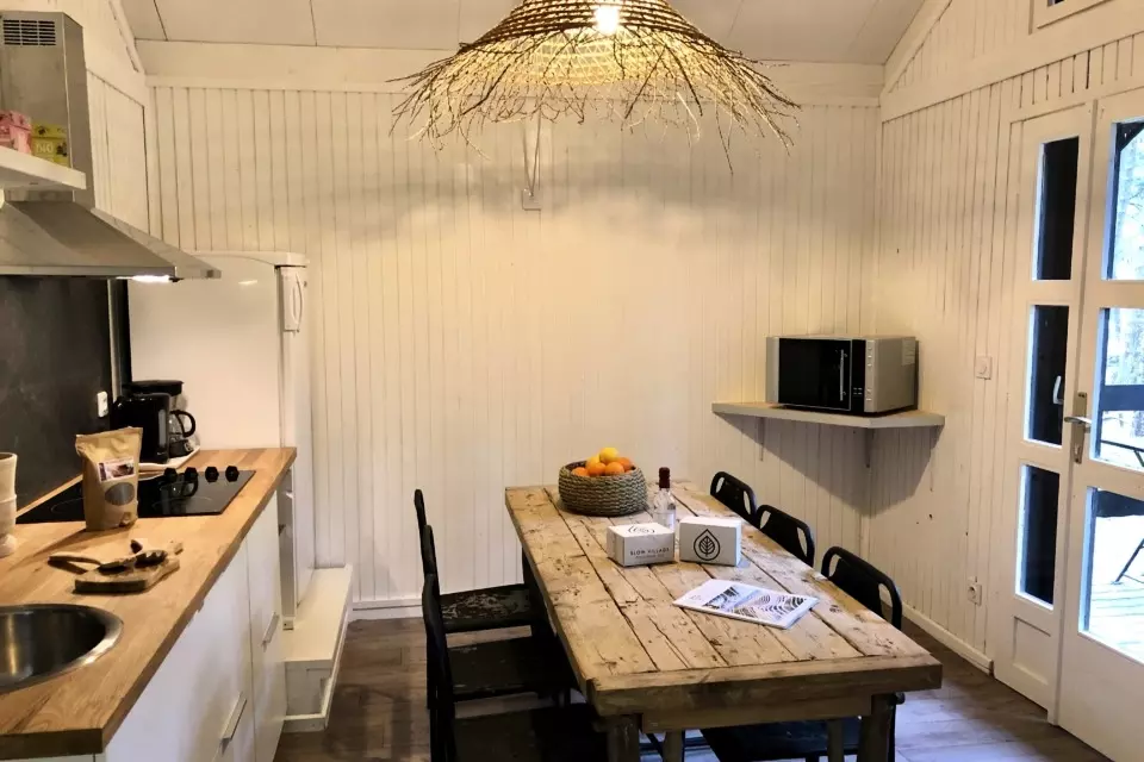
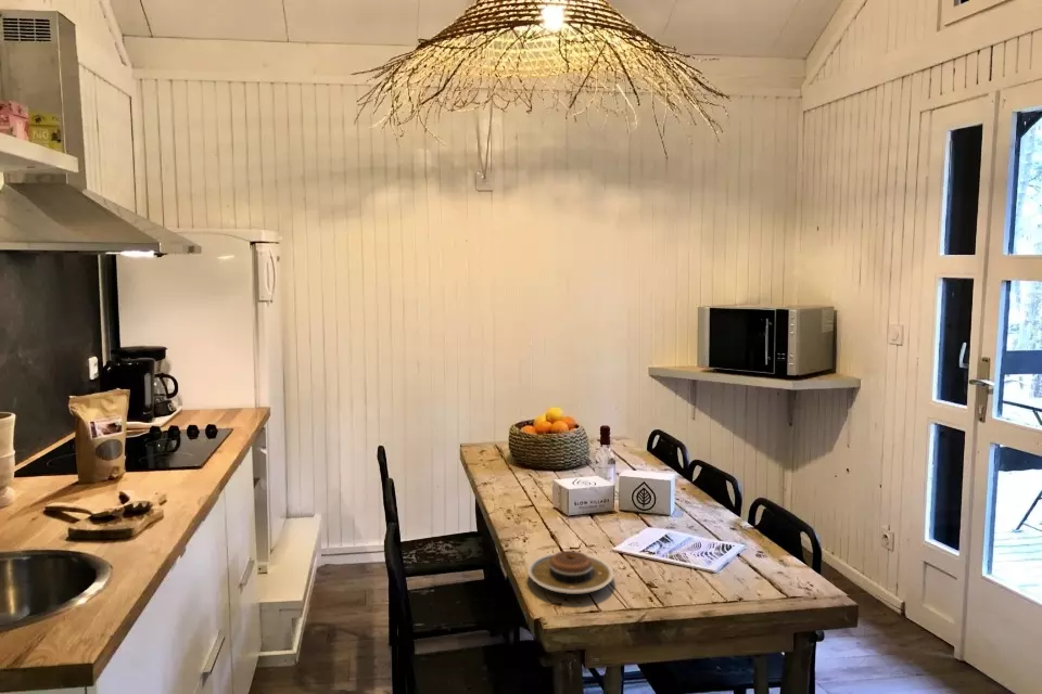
+ plate [526,550,615,595]
